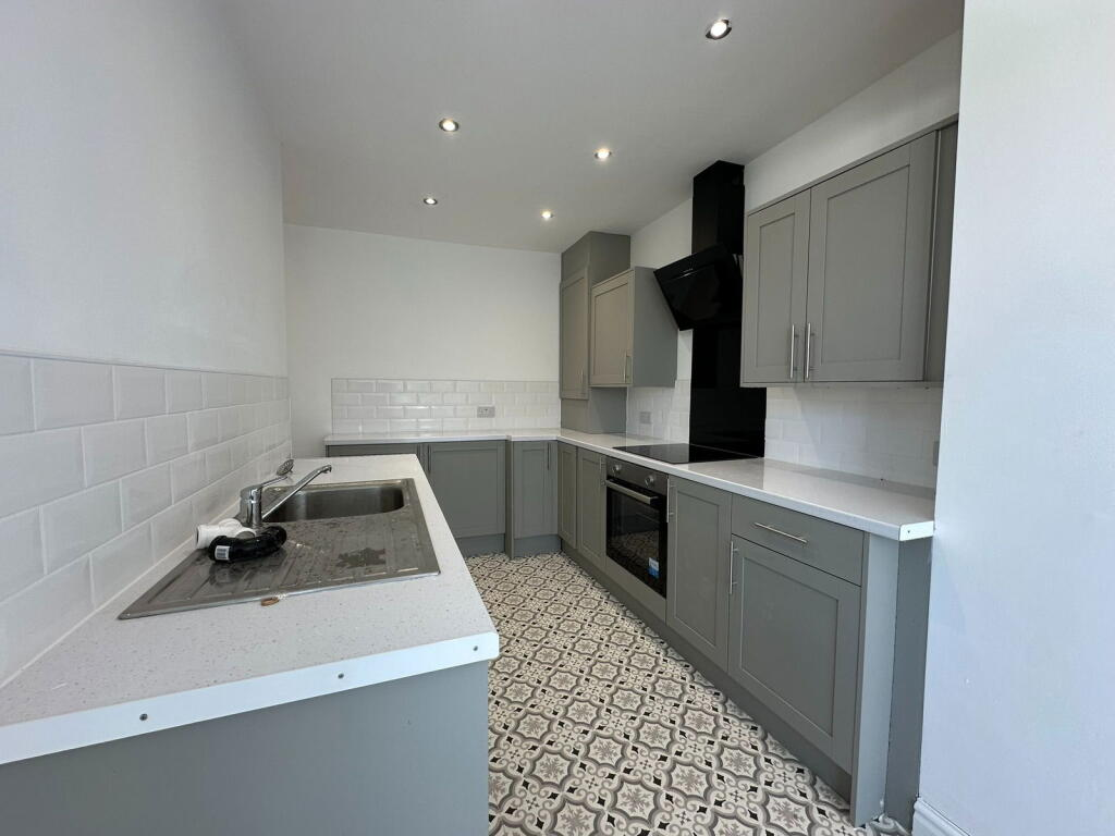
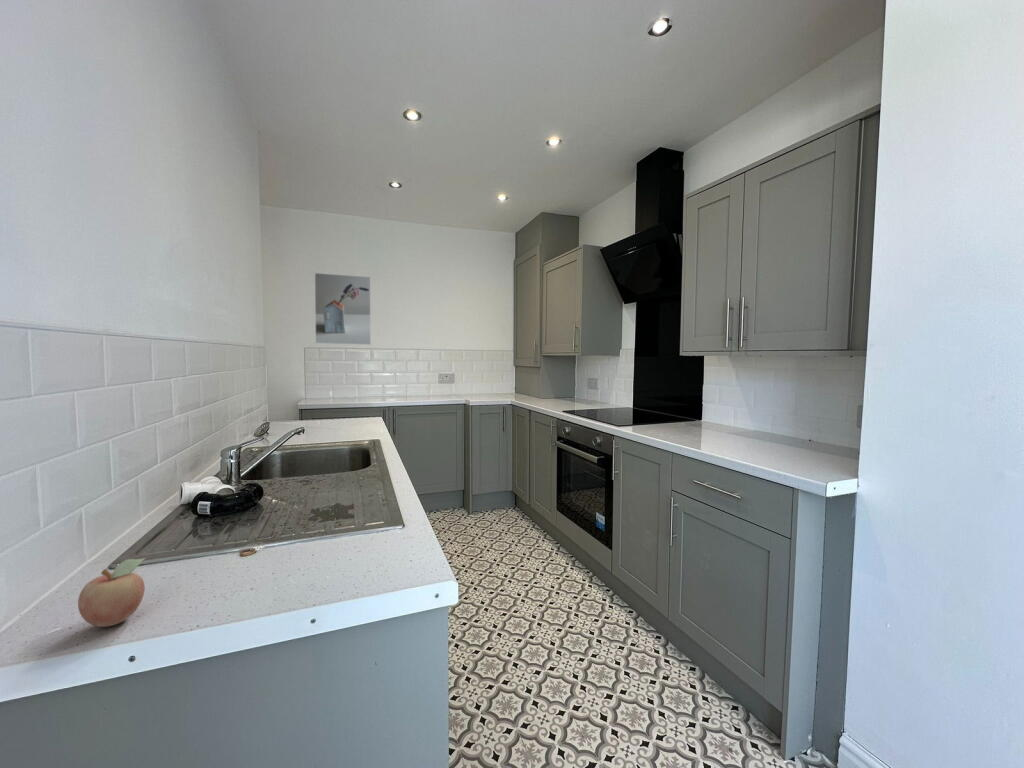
+ fruit [77,557,146,628]
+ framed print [314,272,372,346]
